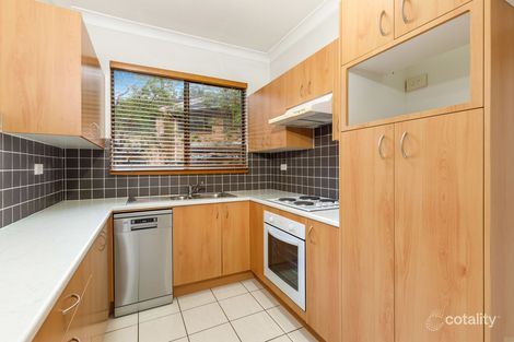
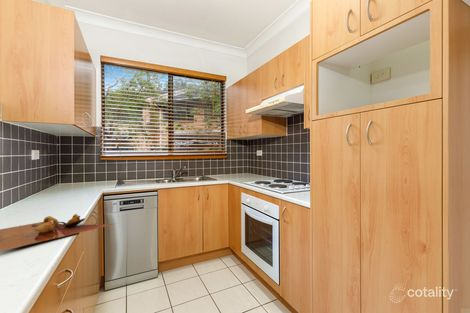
+ cutting board [0,213,118,252]
